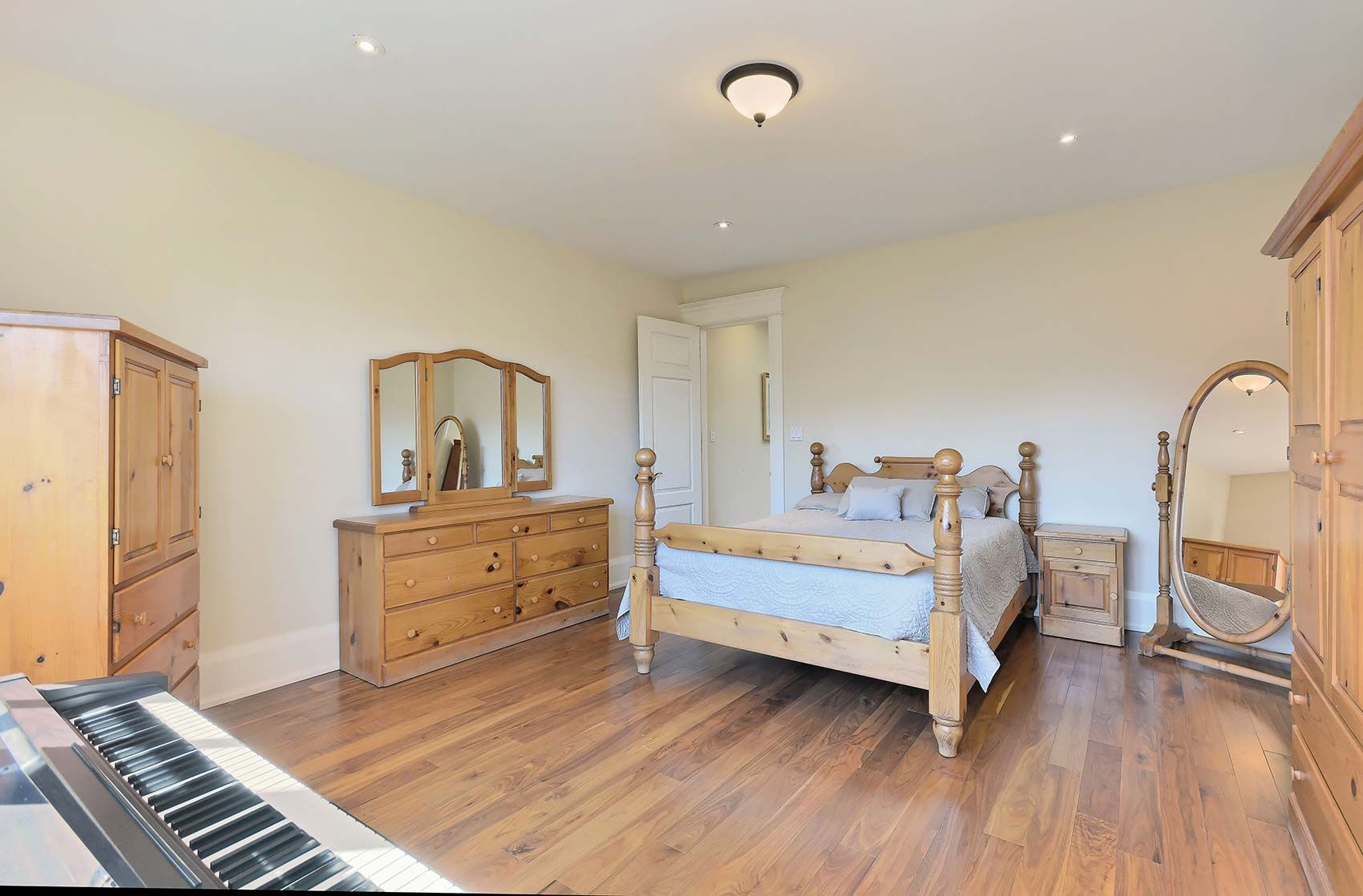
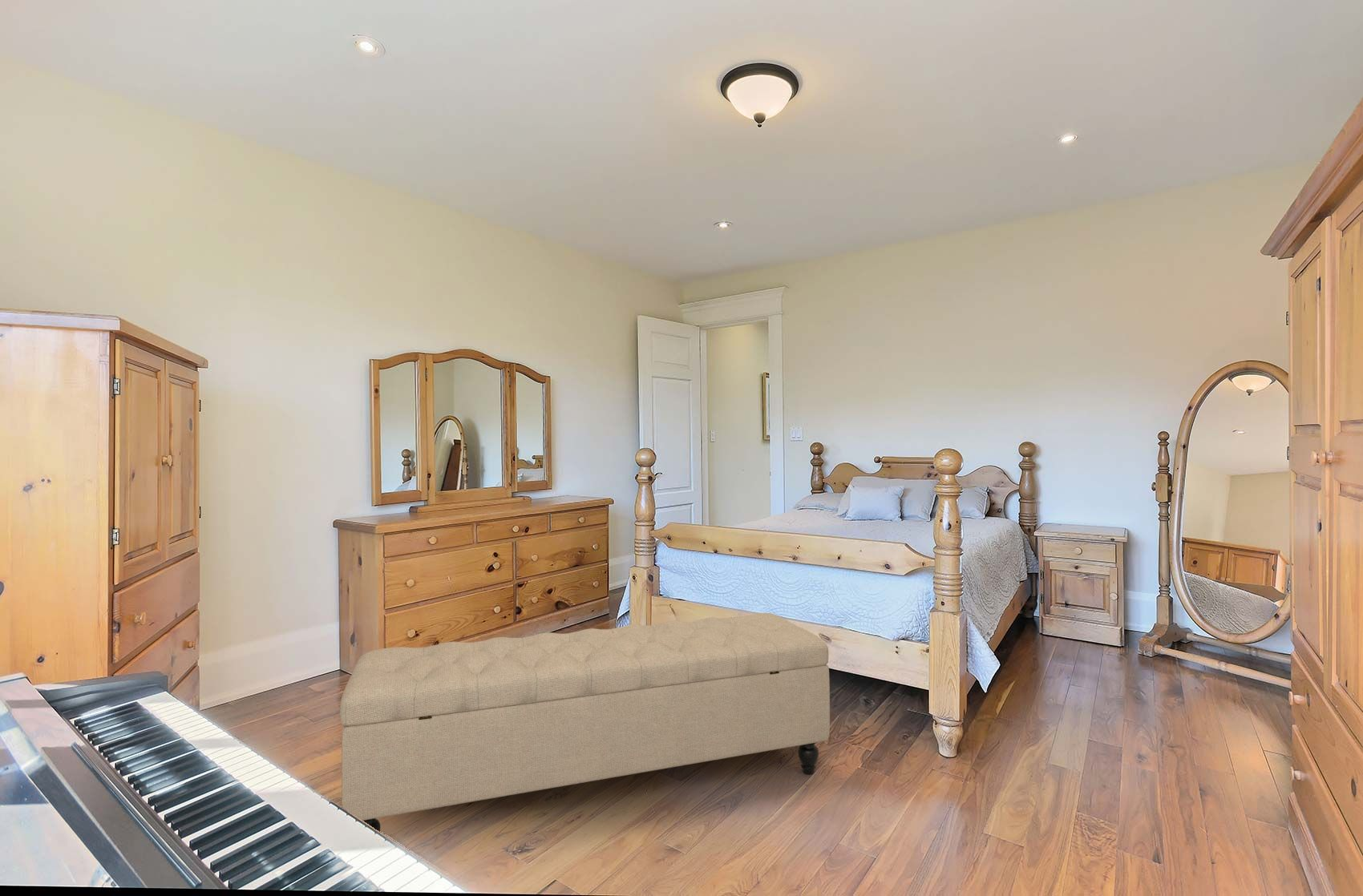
+ bench [339,612,831,833]
